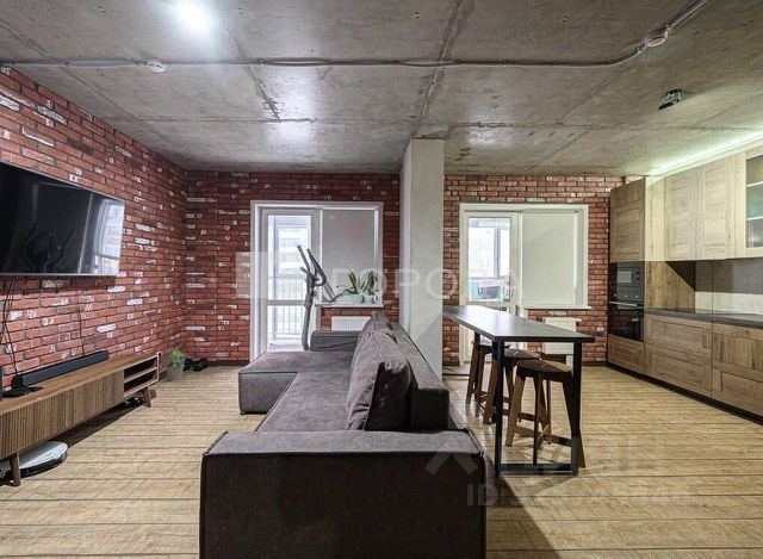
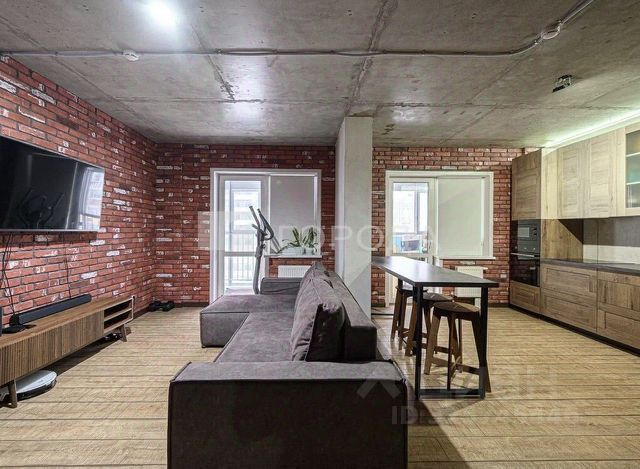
- potted plant [162,347,188,381]
